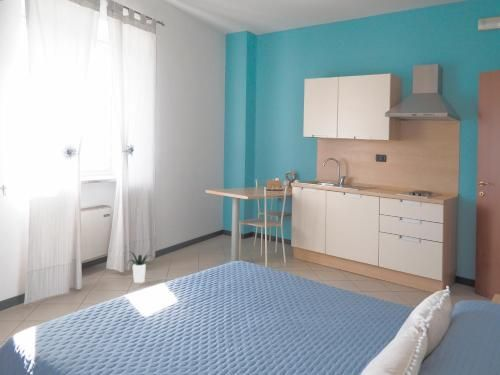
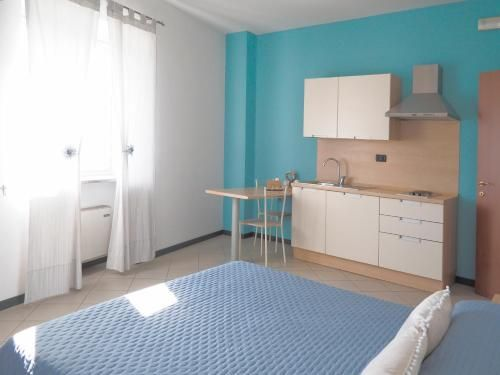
- potted plant [124,250,156,284]
